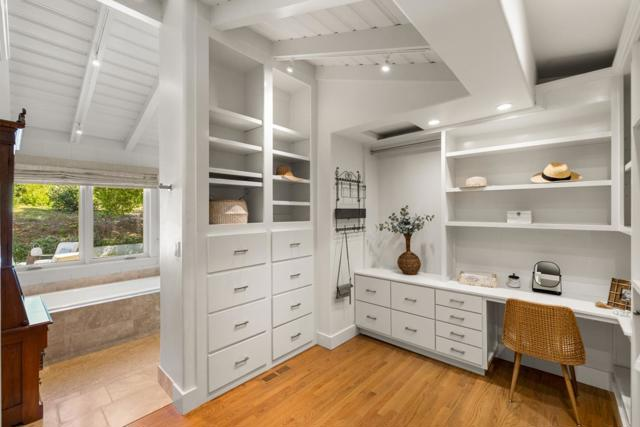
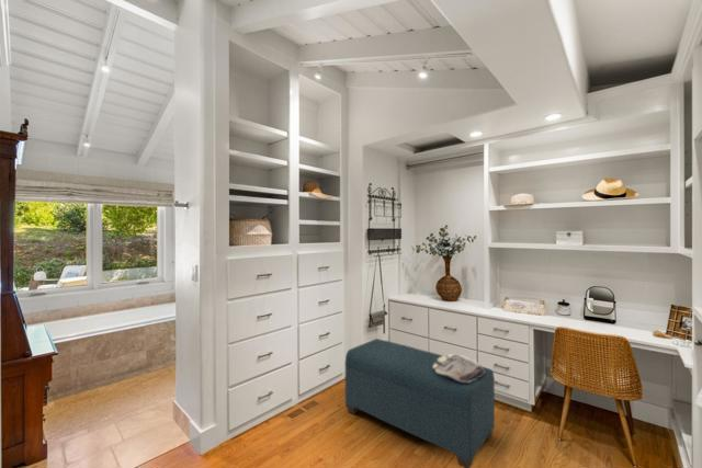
+ bench [343,338,496,468]
+ handbag [433,353,485,383]
